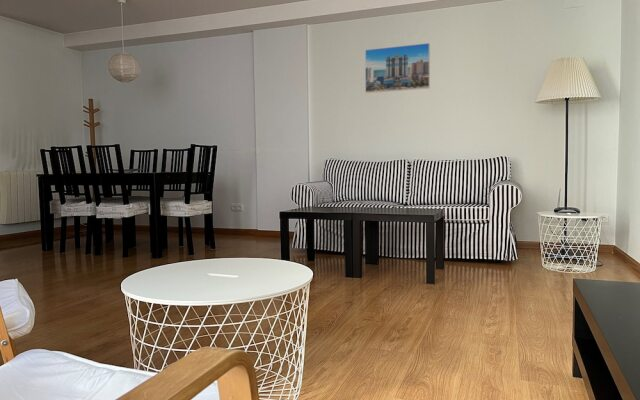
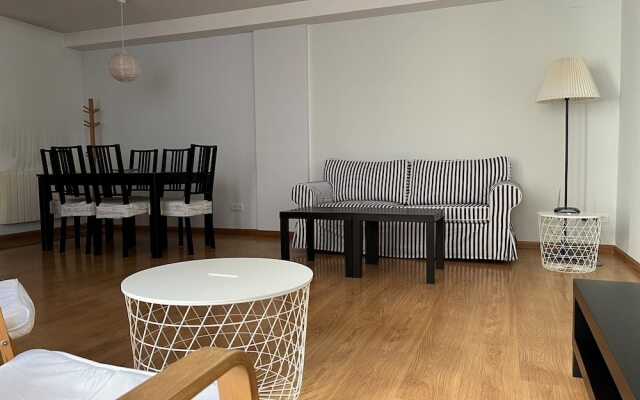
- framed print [364,42,431,94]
